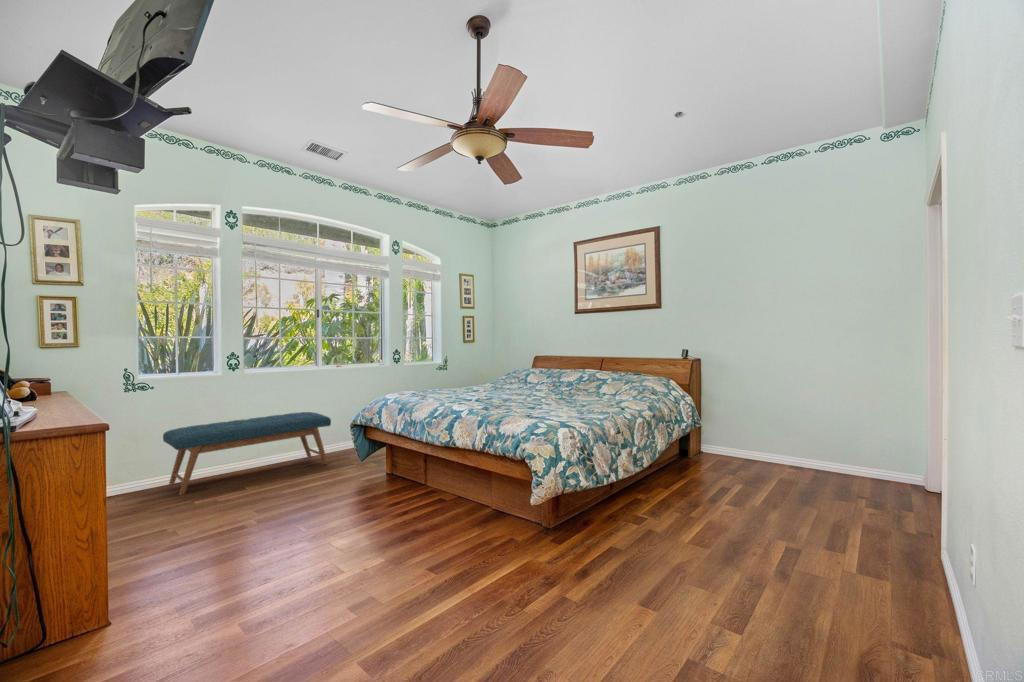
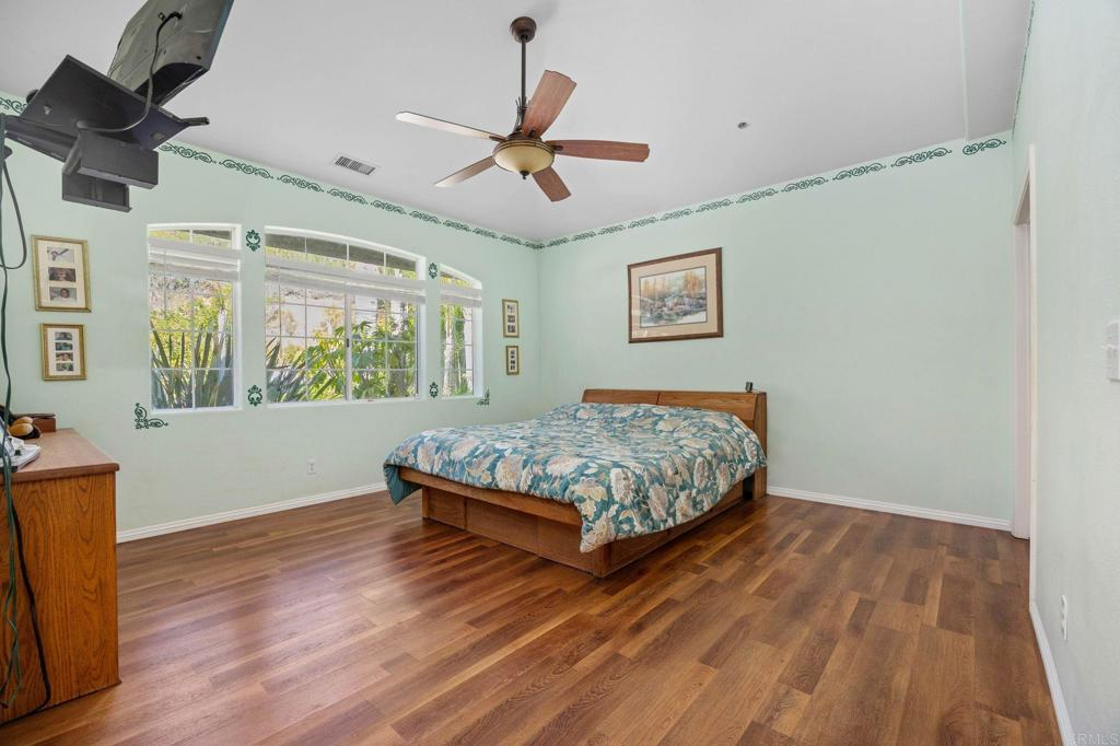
- bench [162,411,332,496]
